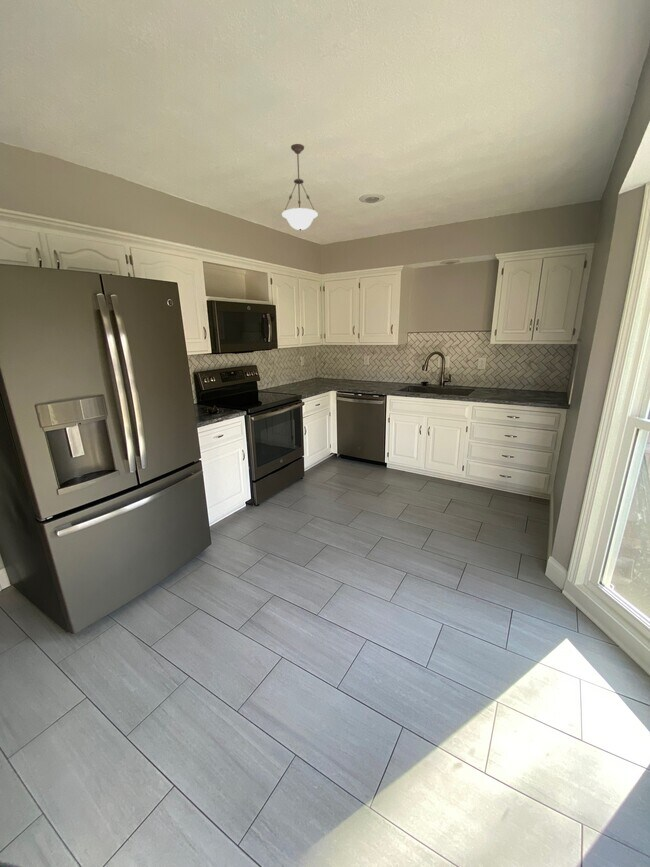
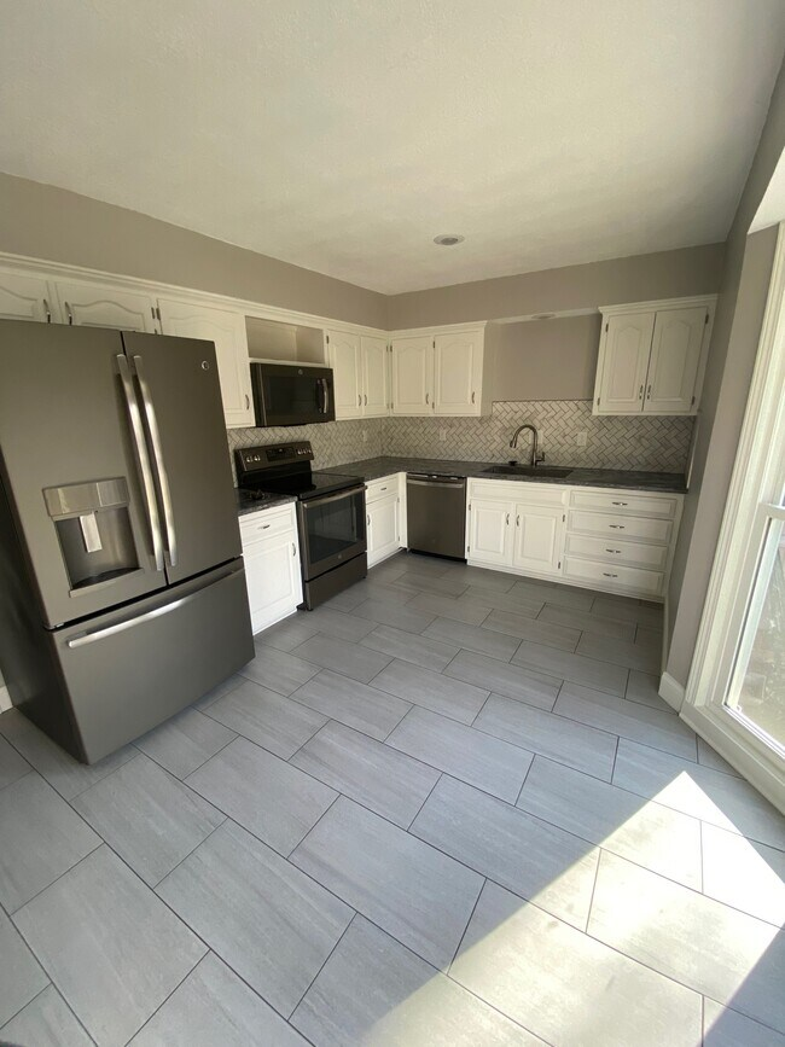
- pendant light [281,143,319,232]
